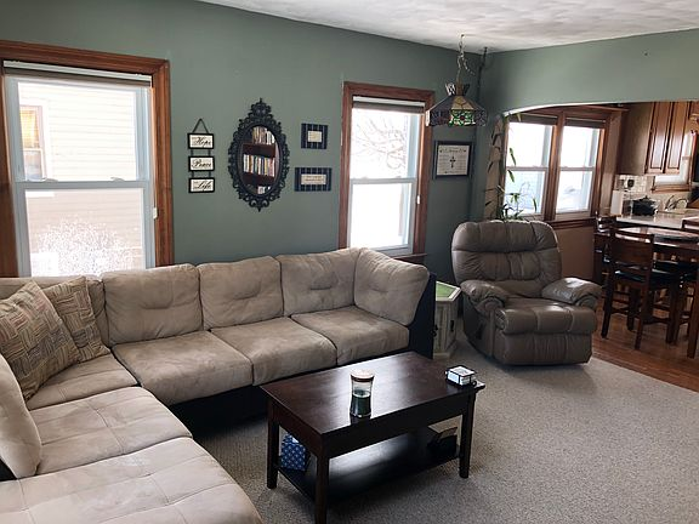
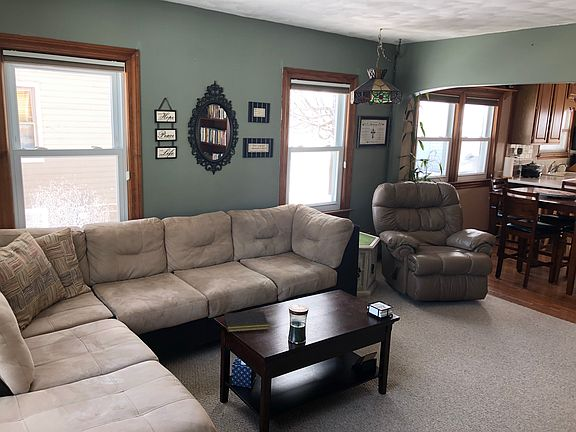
+ notepad [223,310,270,333]
